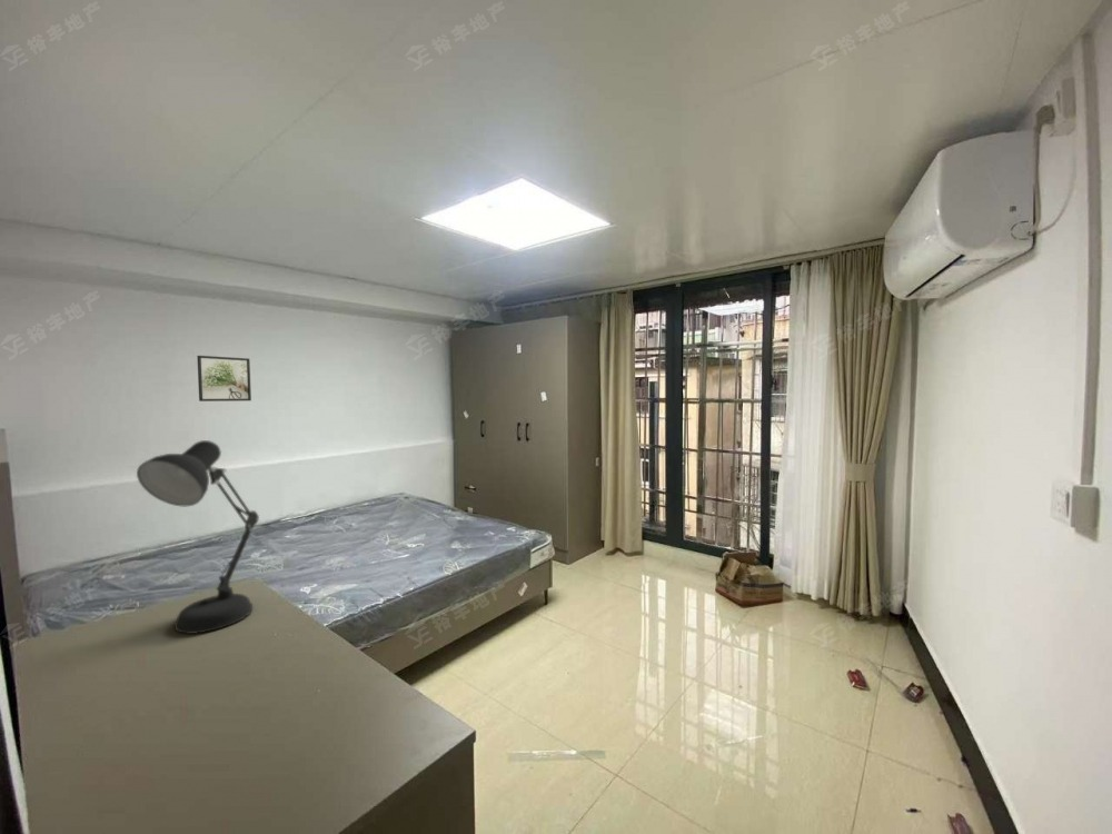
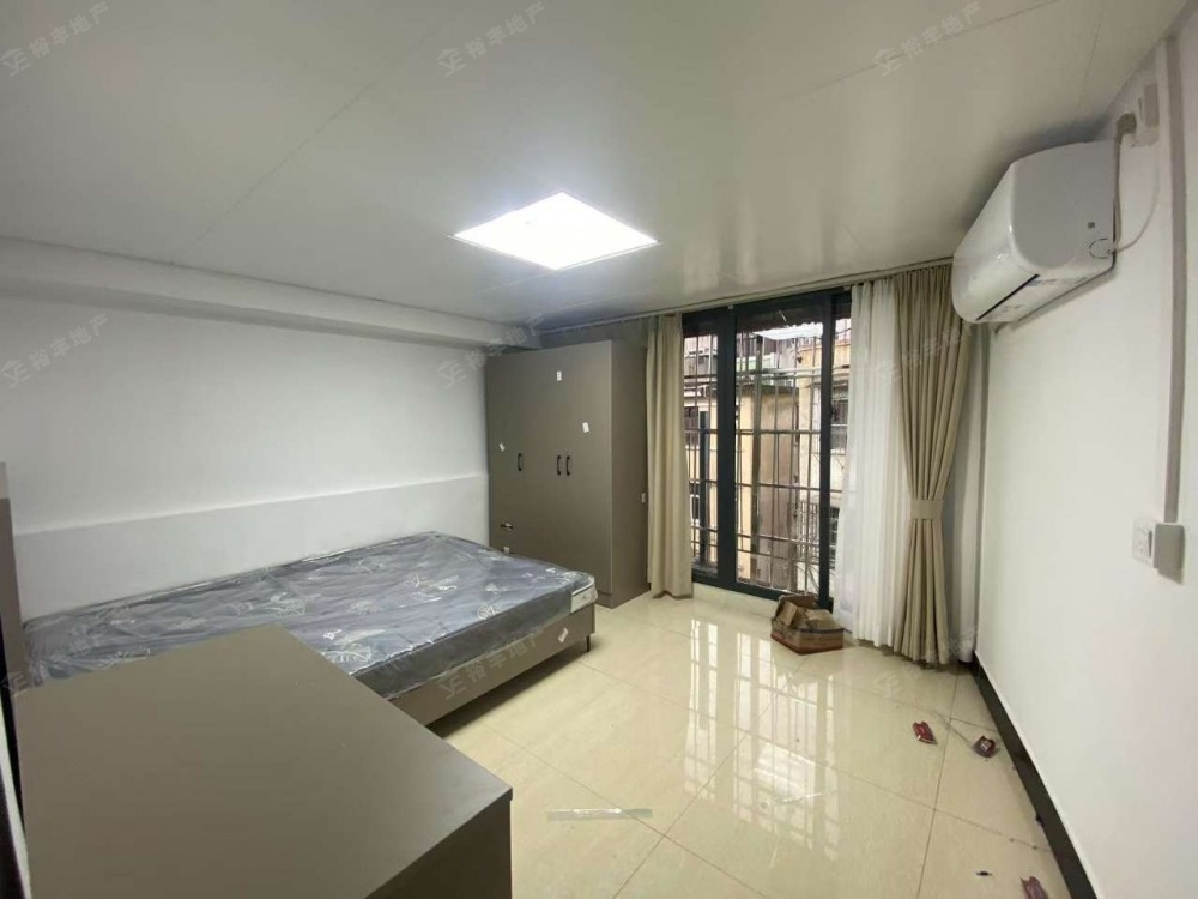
- desk lamp [136,439,260,635]
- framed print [196,355,252,403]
